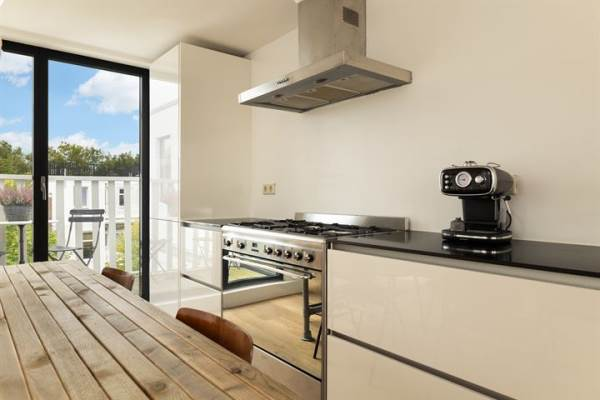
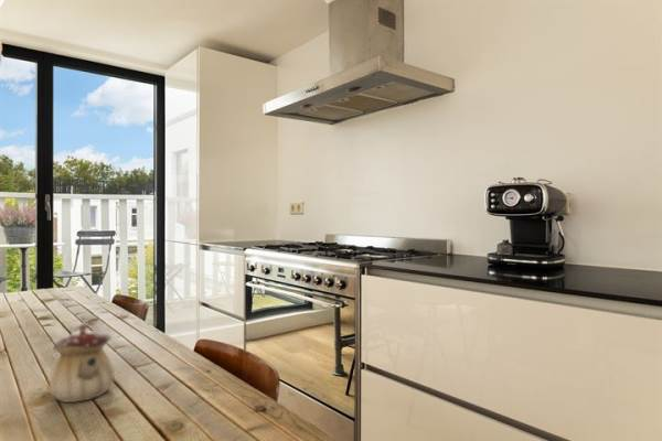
+ teapot [47,322,116,404]
